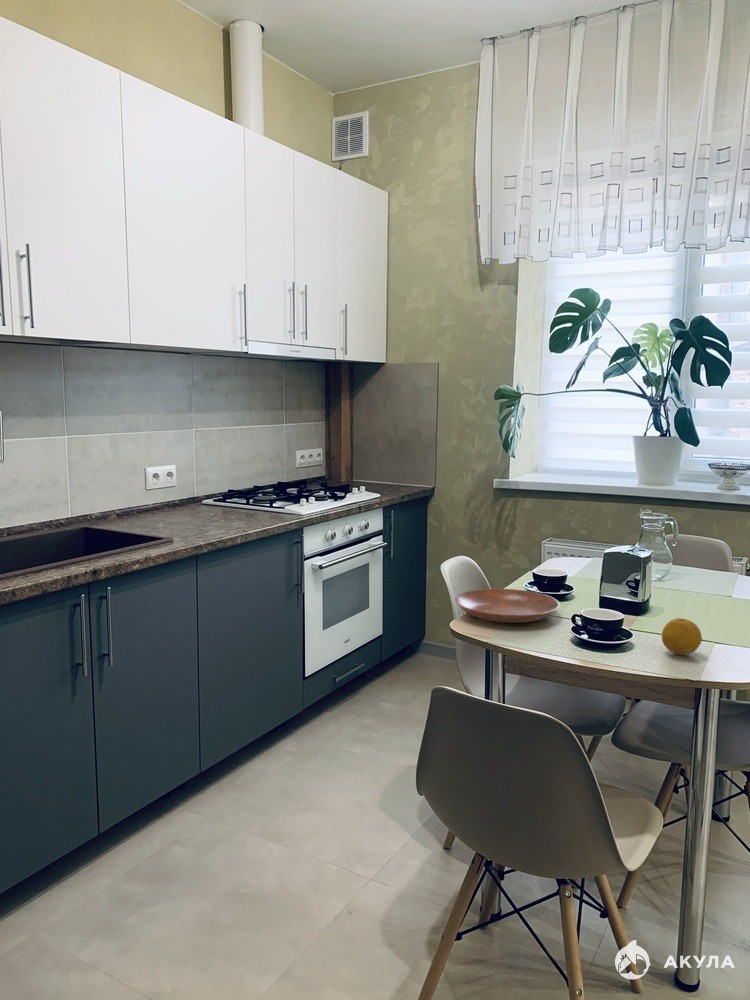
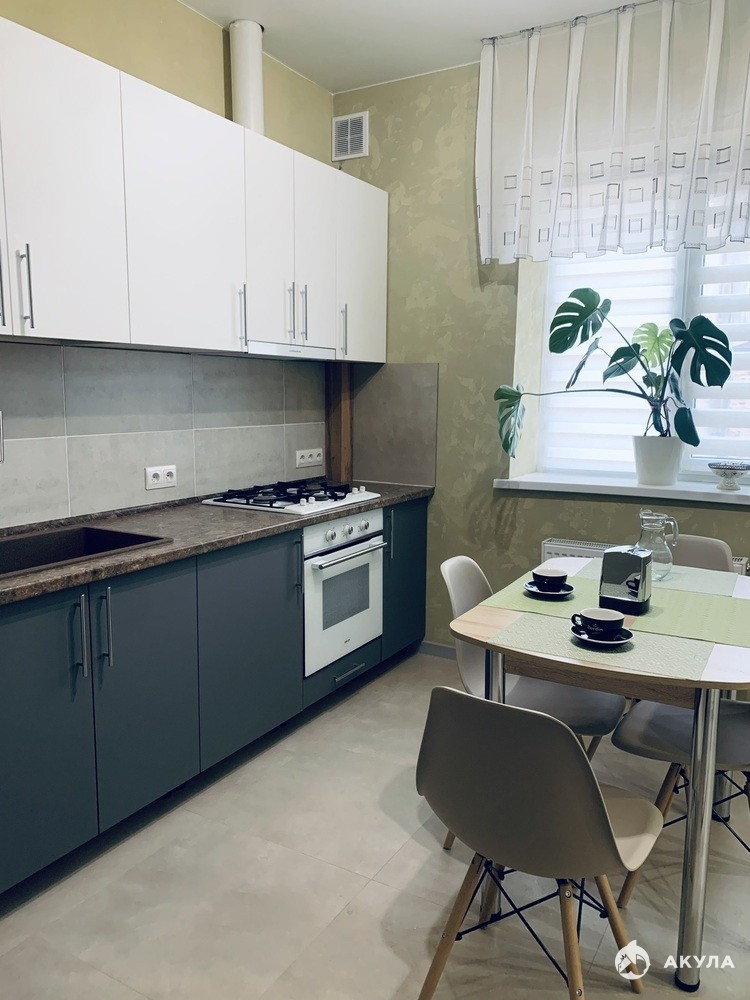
- bowl [454,588,561,624]
- fruit [661,617,703,656]
